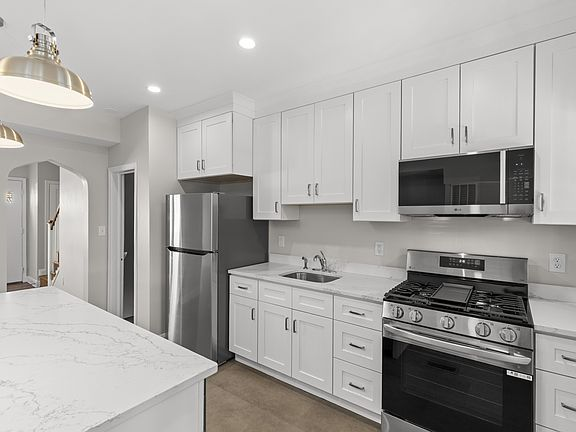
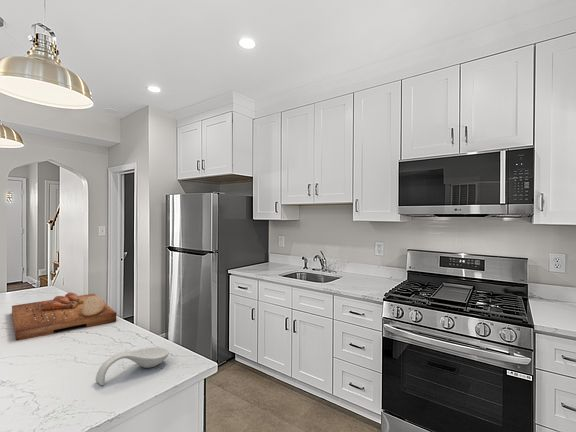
+ spoon rest [95,346,170,386]
+ cutting board [11,291,117,342]
